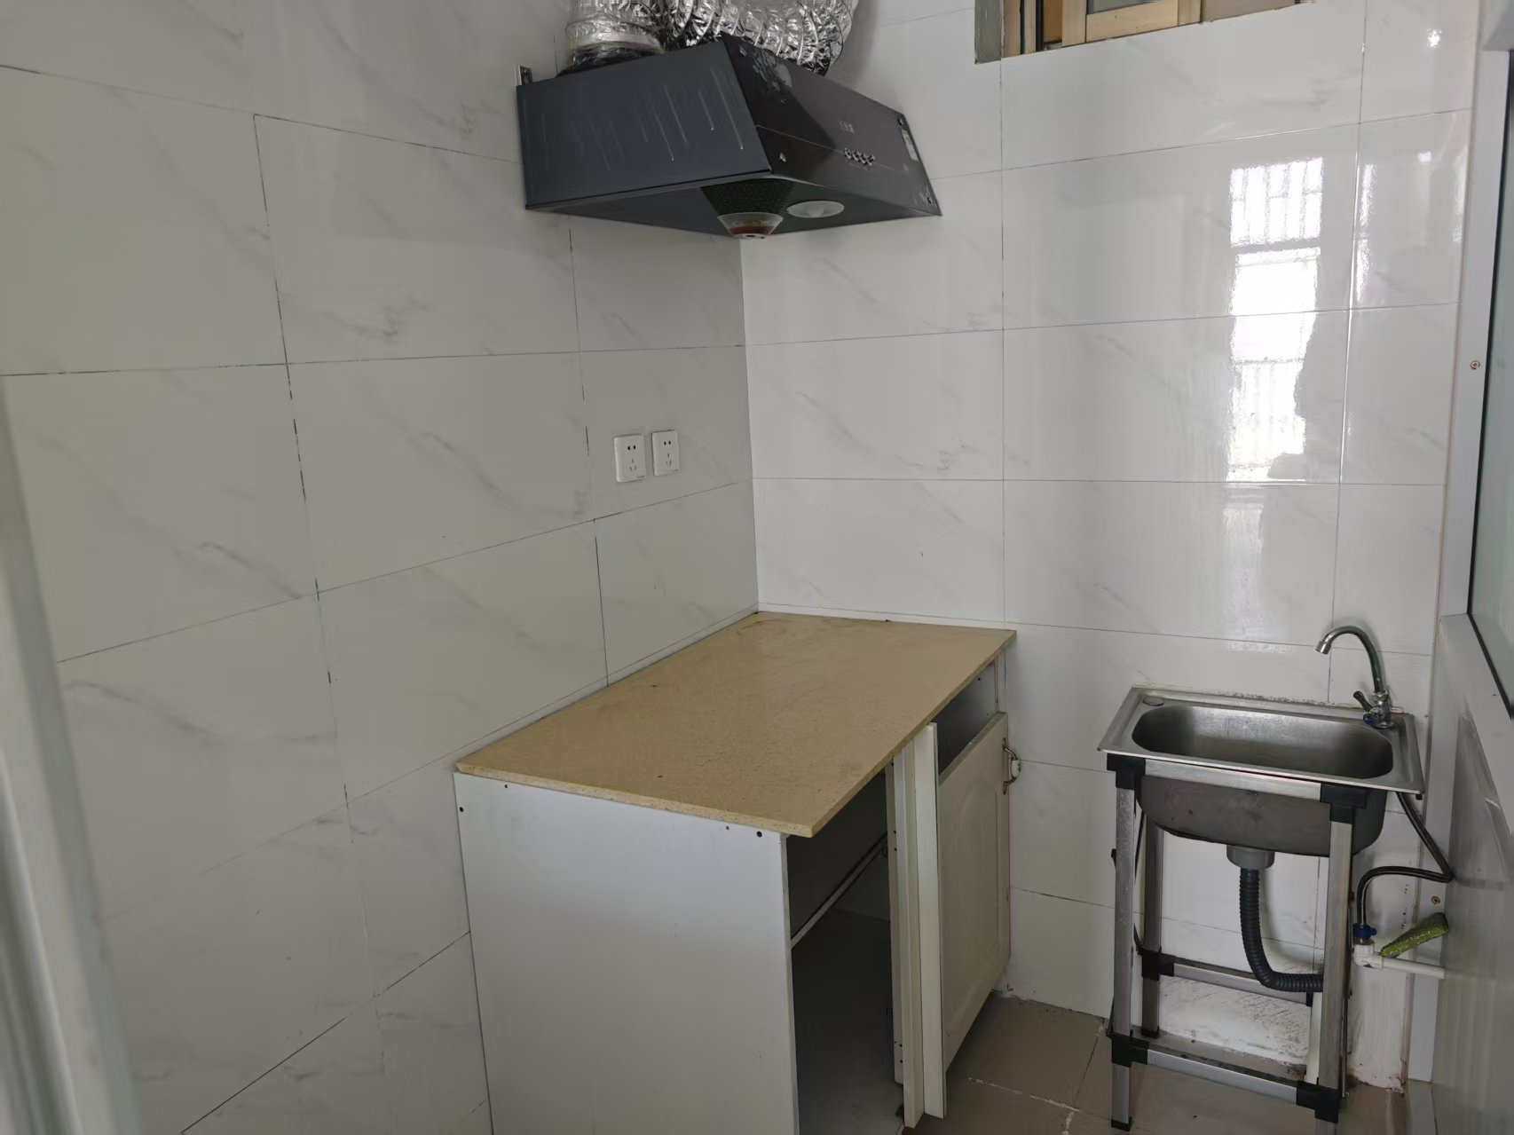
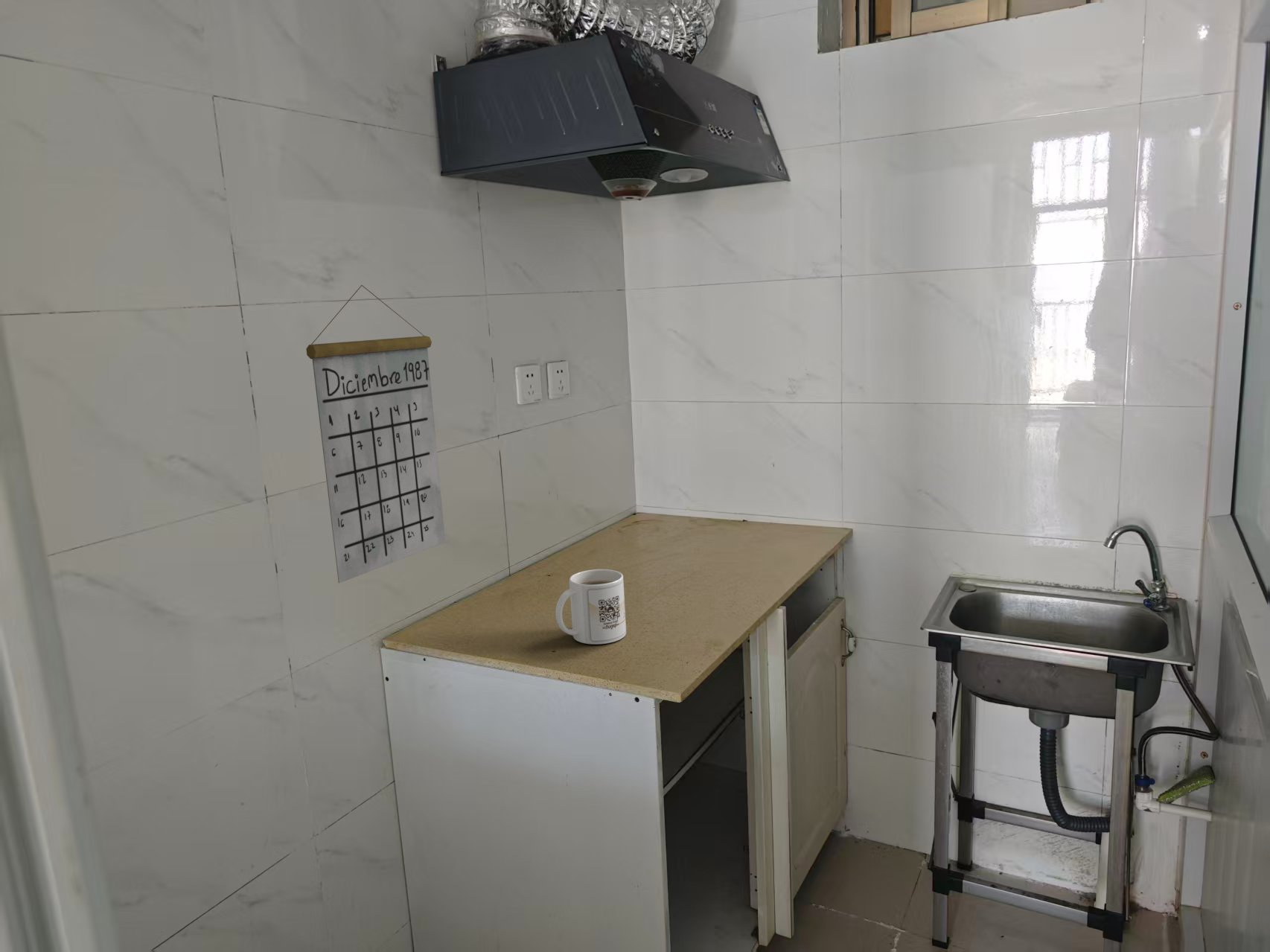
+ calendar [305,284,446,584]
+ mug [555,569,627,645]
